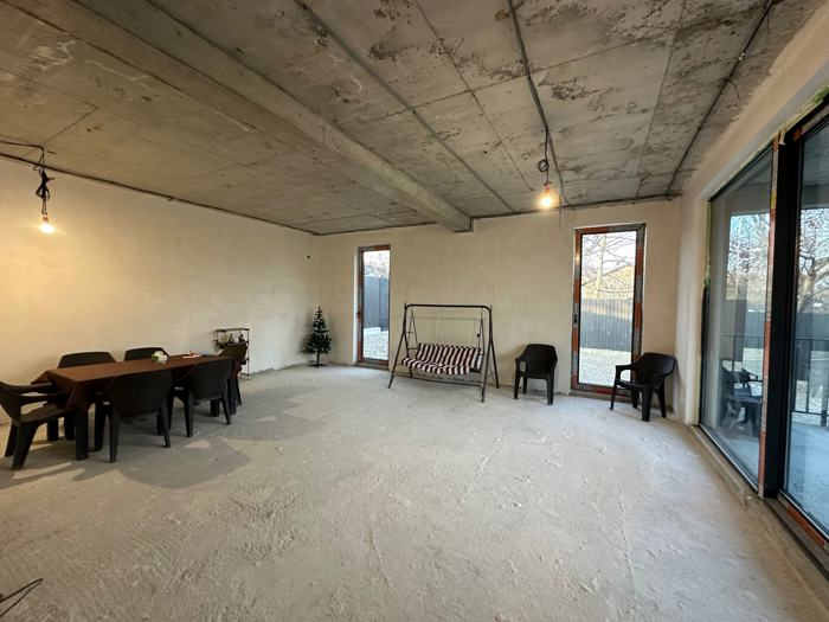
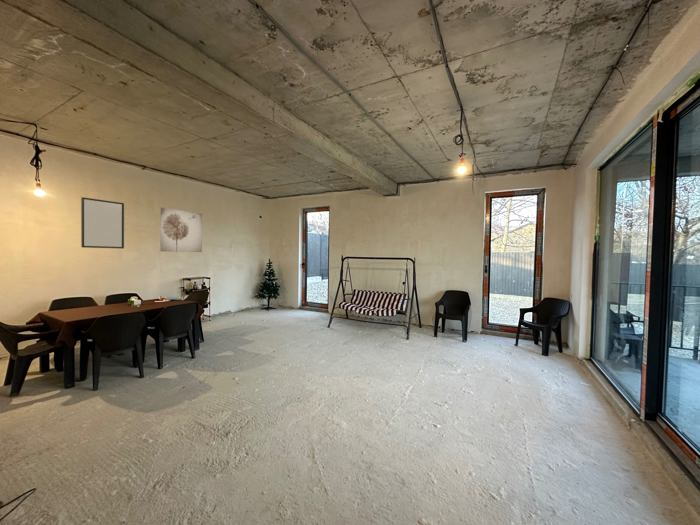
+ wall art [159,207,203,253]
+ home mirror [80,196,125,250]
